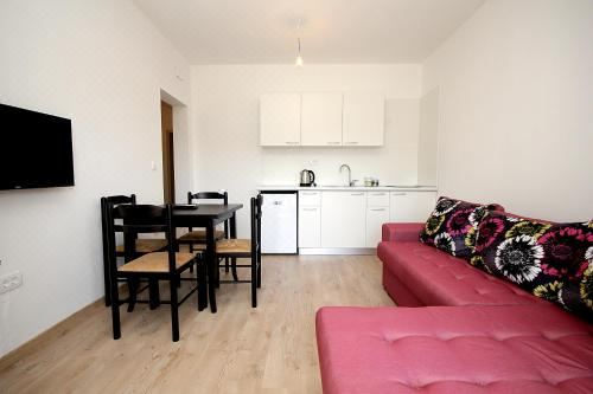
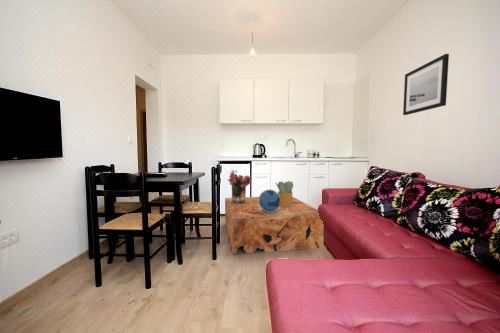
+ potted plant [275,180,294,207]
+ wall art [402,53,450,116]
+ bouquet [227,171,252,203]
+ coffee table [224,196,325,256]
+ decorative sphere [258,189,281,212]
